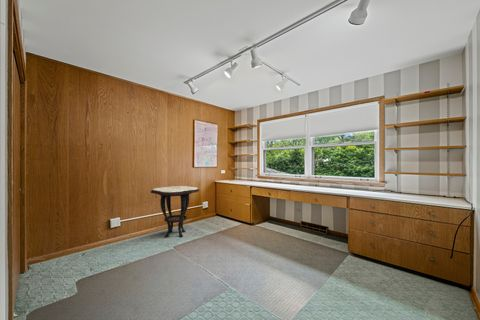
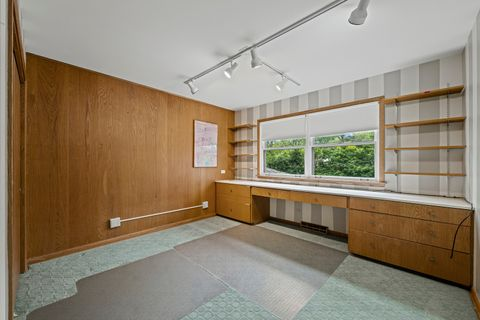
- side table [150,185,200,238]
